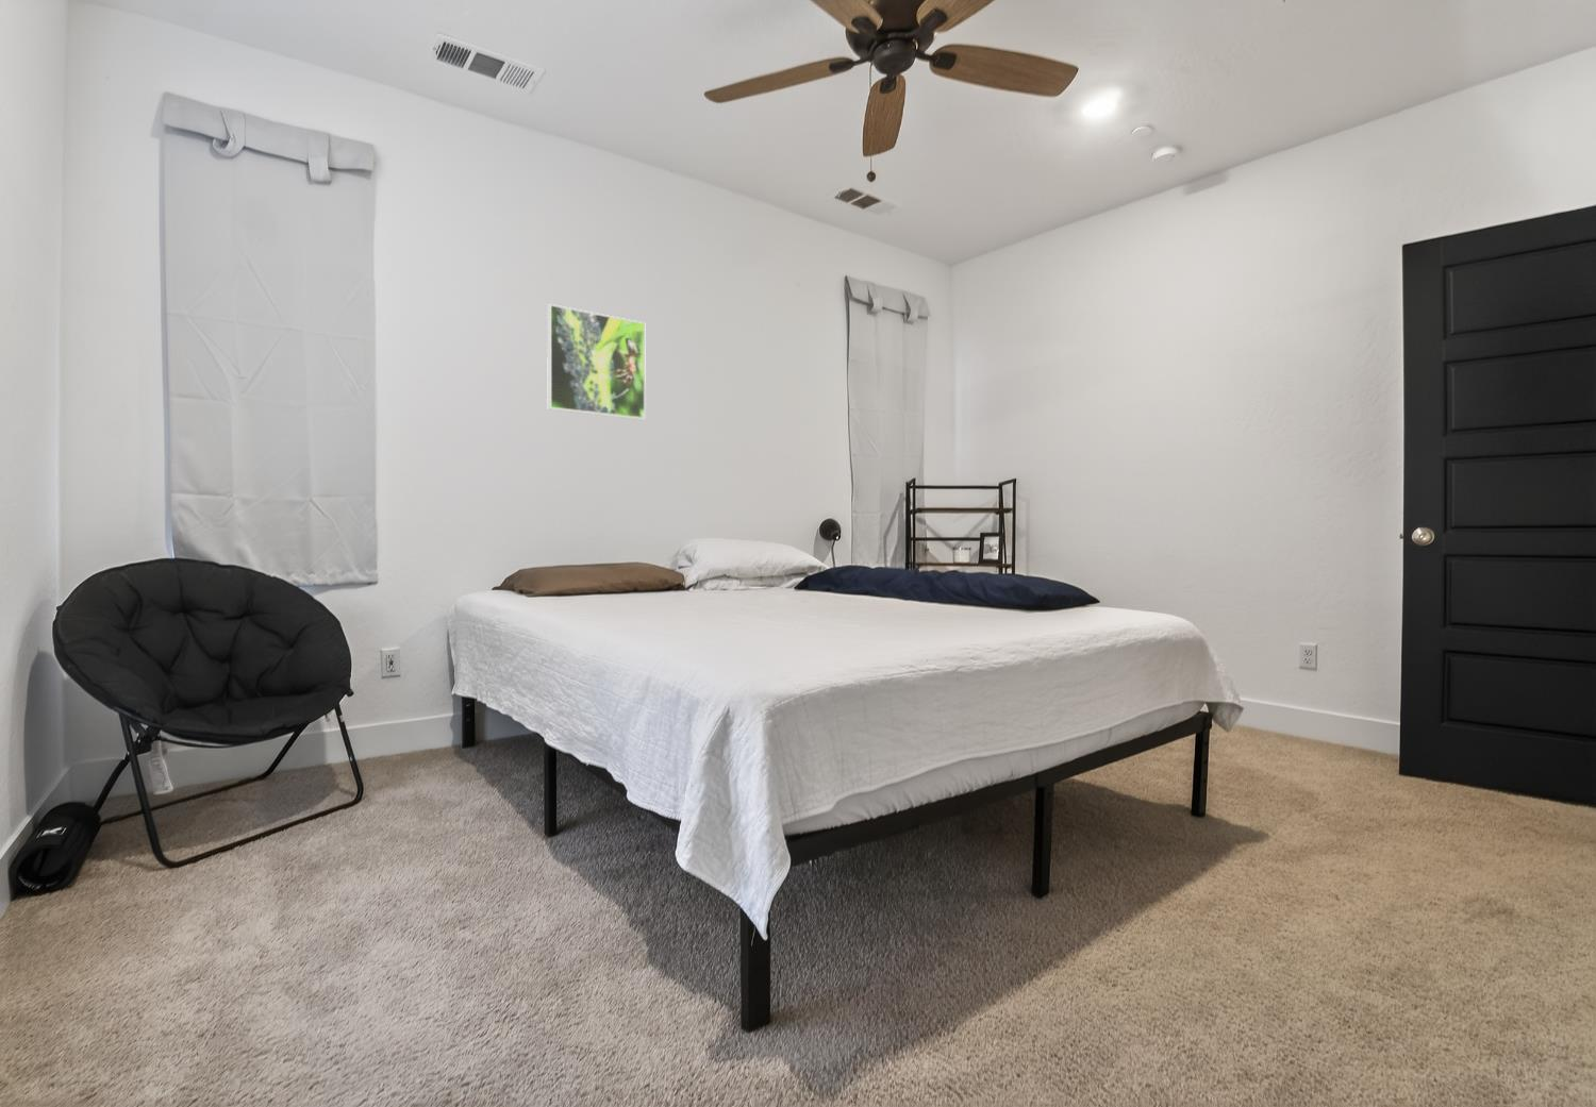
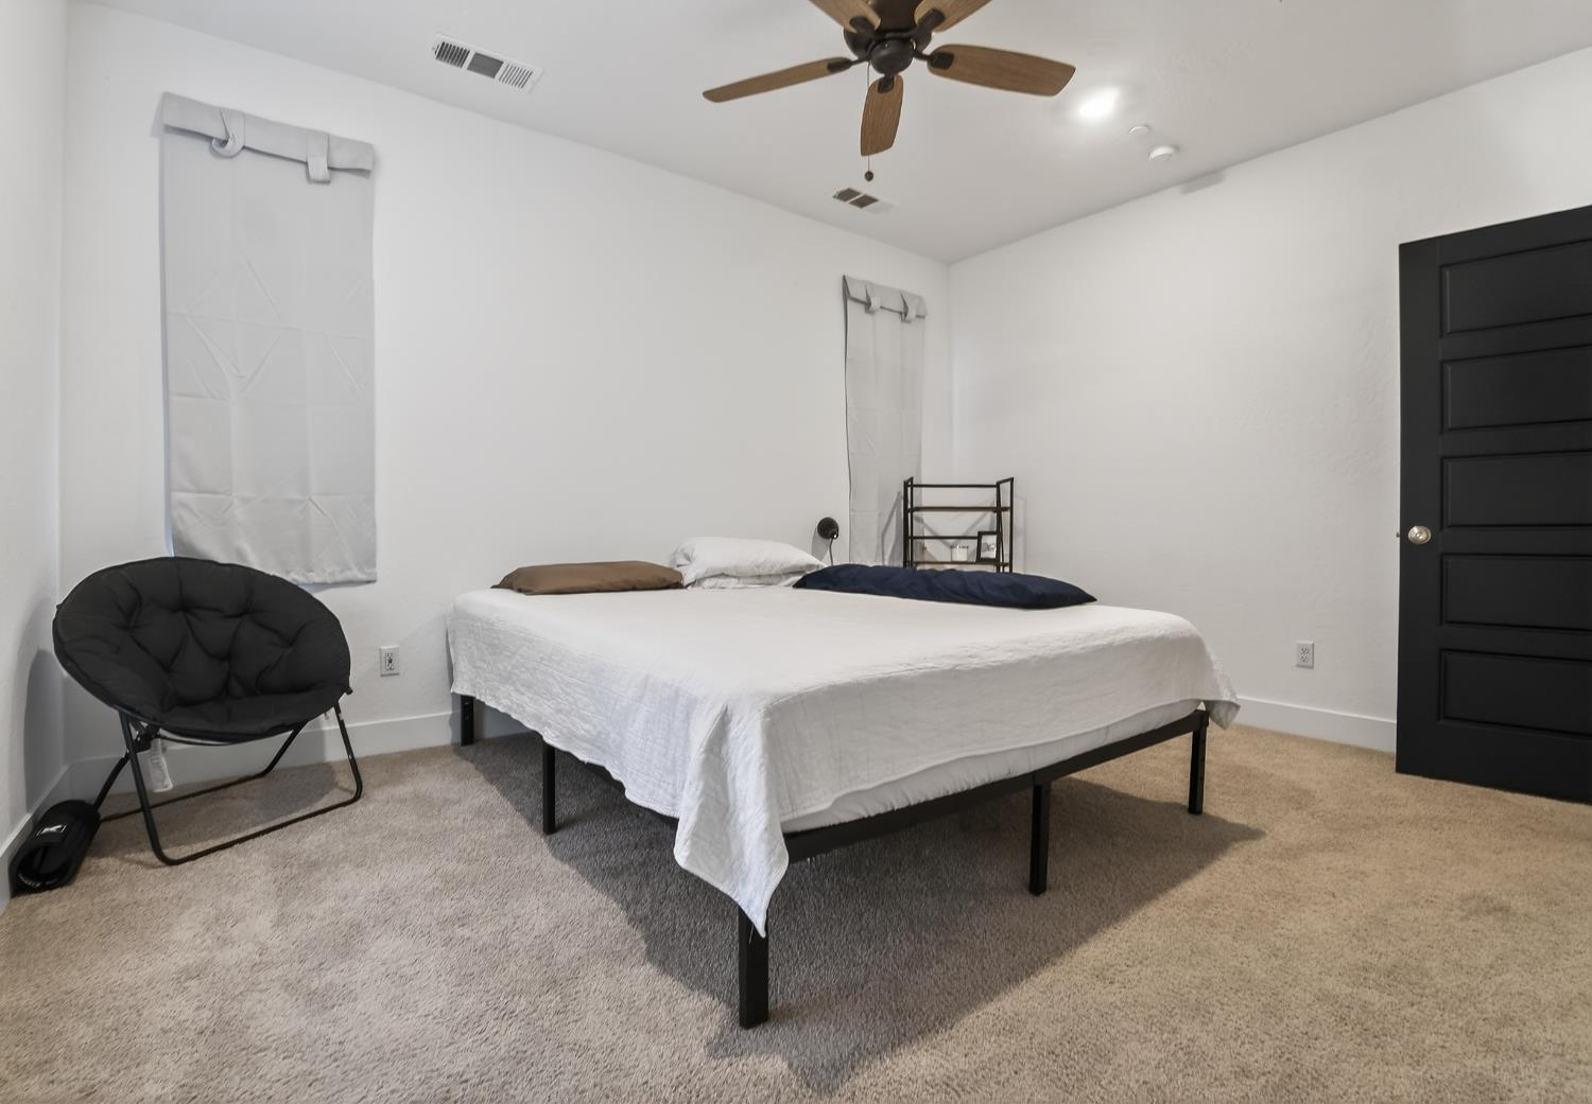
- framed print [546,303,646,421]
